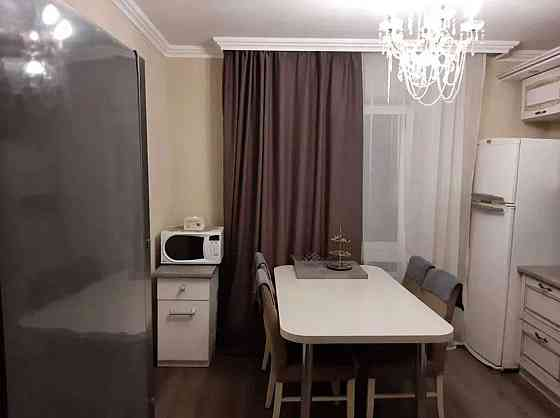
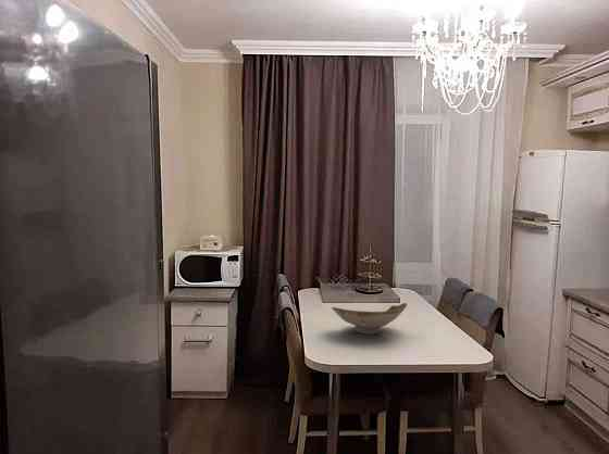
+ bowl [331,302,408,335]
